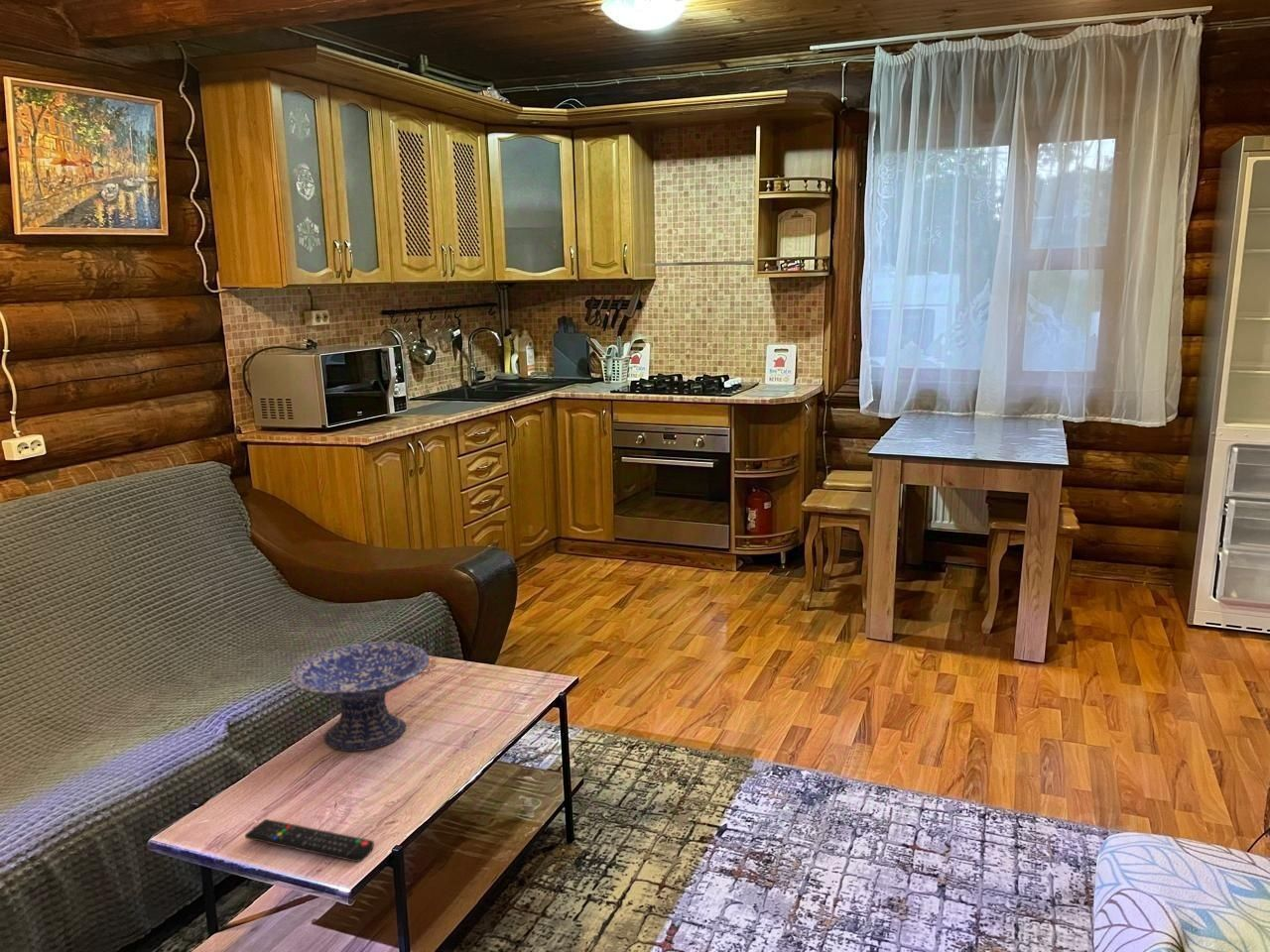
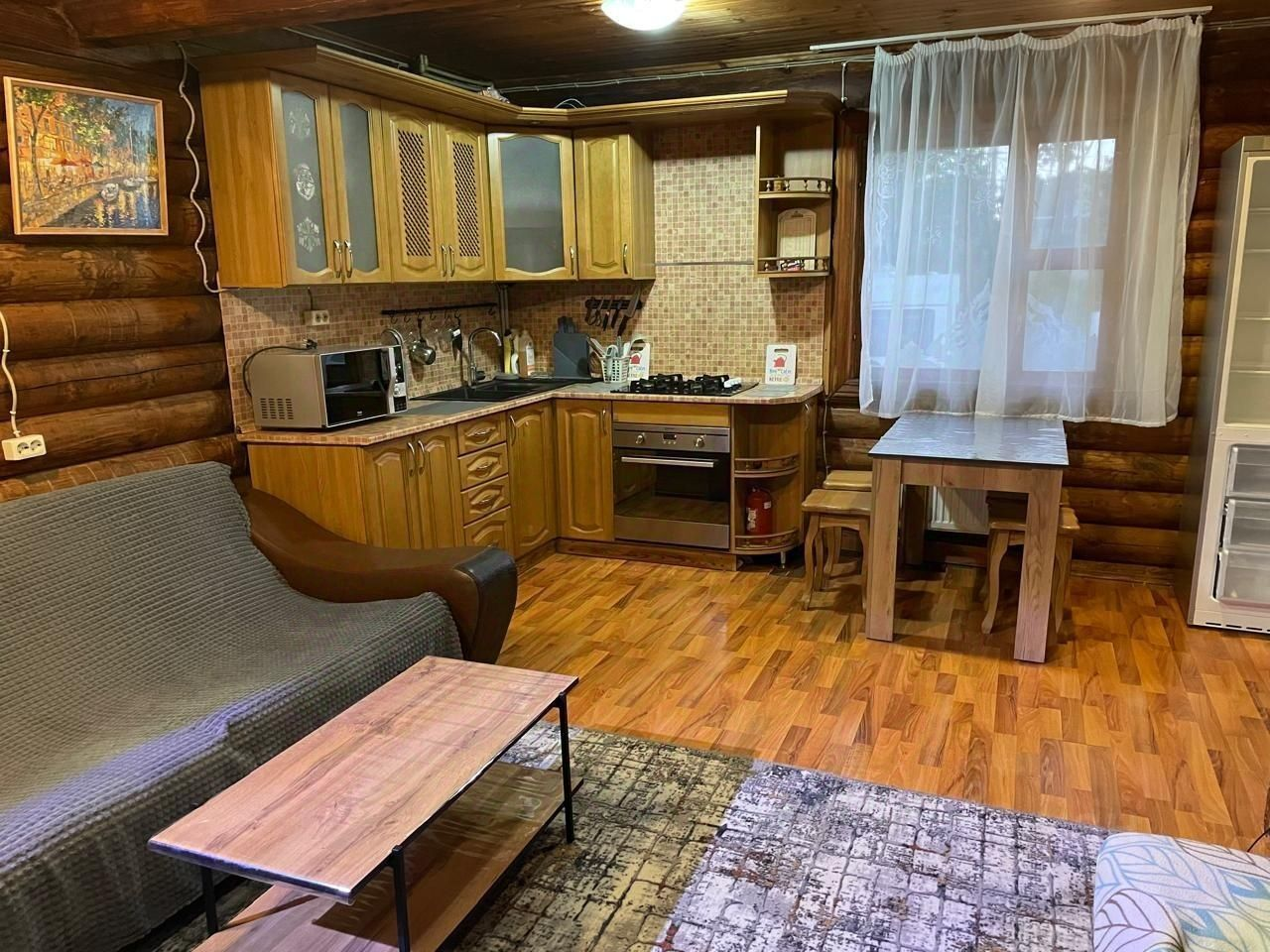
- decorative bowl [288,641,431,752]
- remote control [244,818,375,863]
